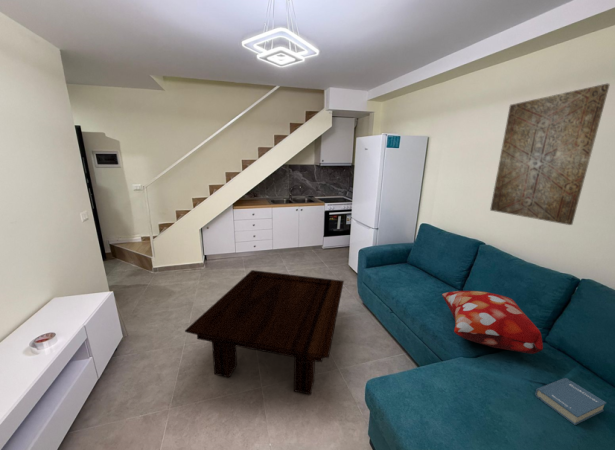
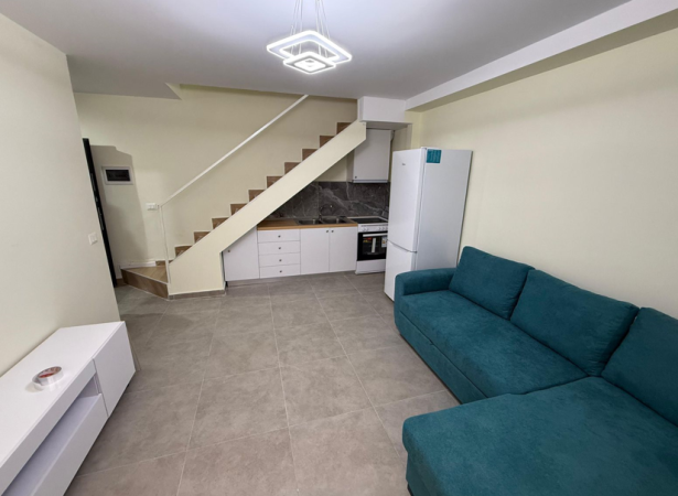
- coffee table [184,269,345,396]
- book [534,377,607,426]
- wall art [489,83,611,226]
- decorative pillow [441,290,544,355]
